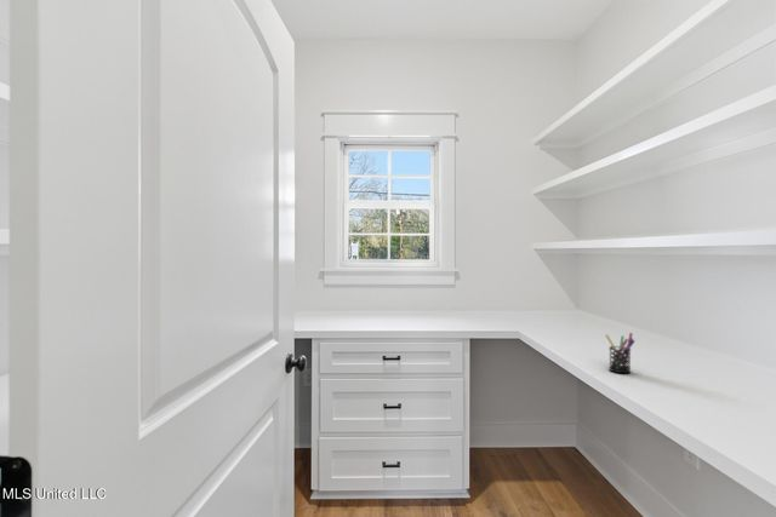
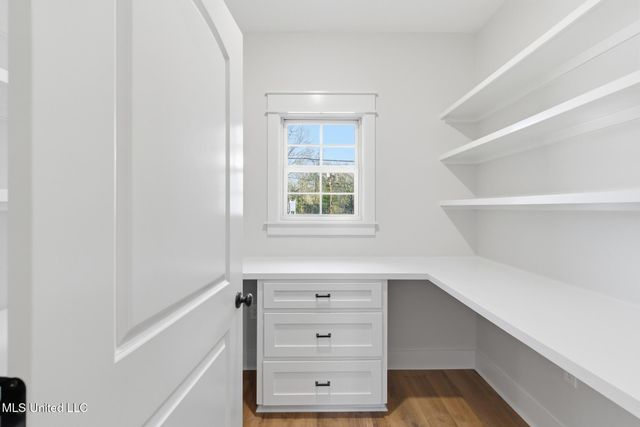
- pen holder [604,332,637,374]
